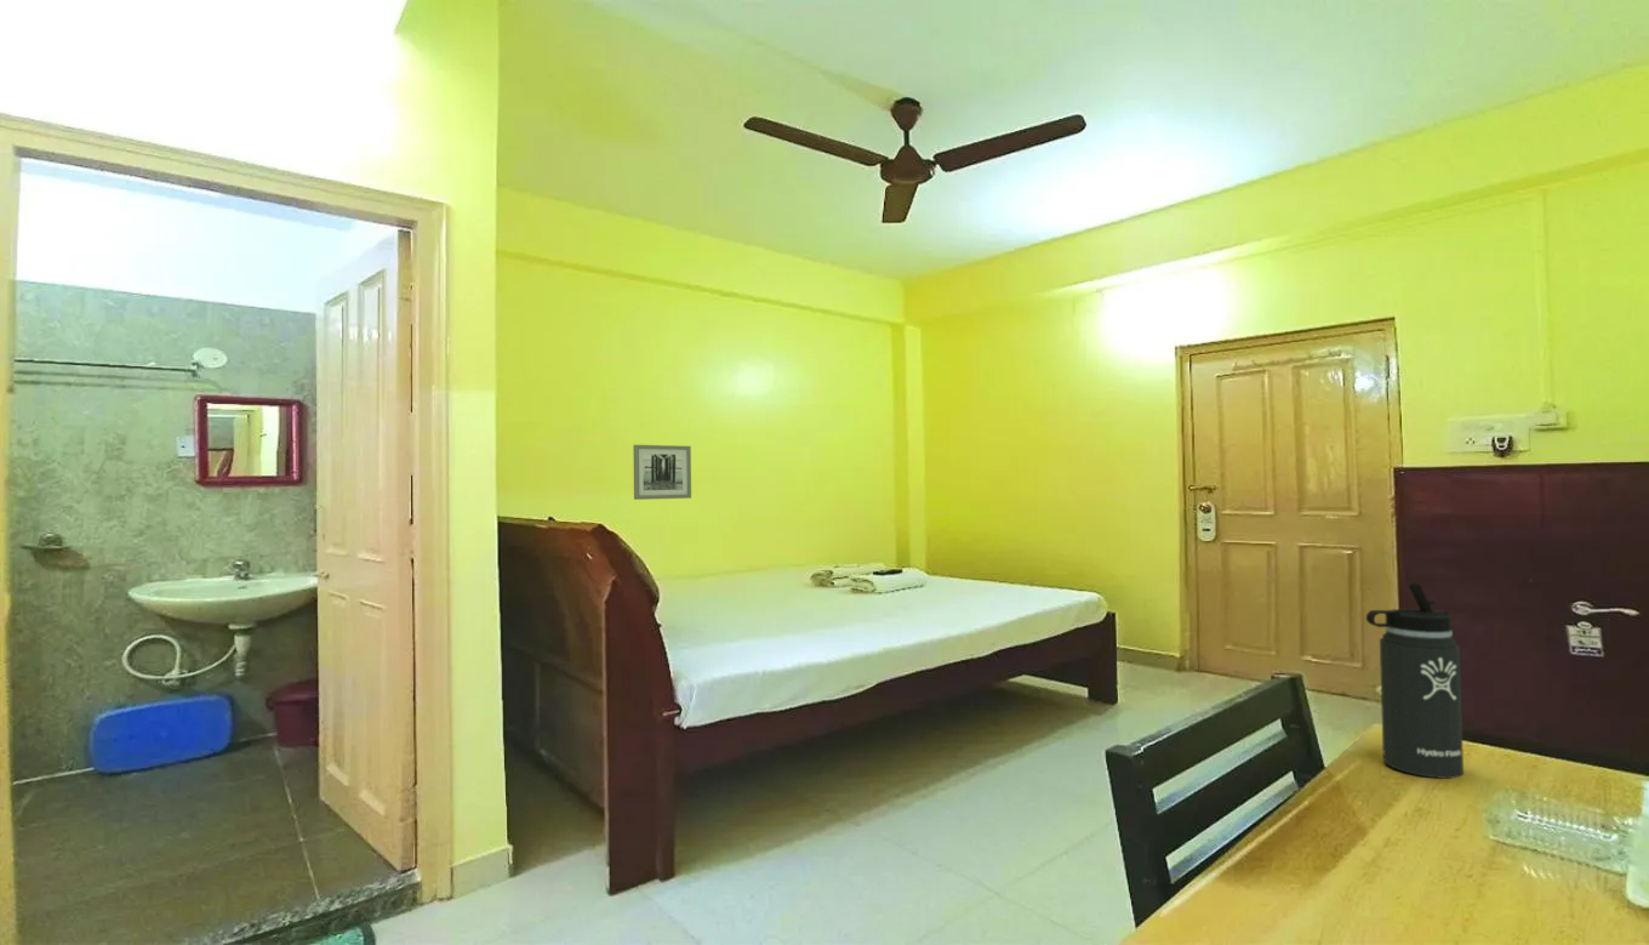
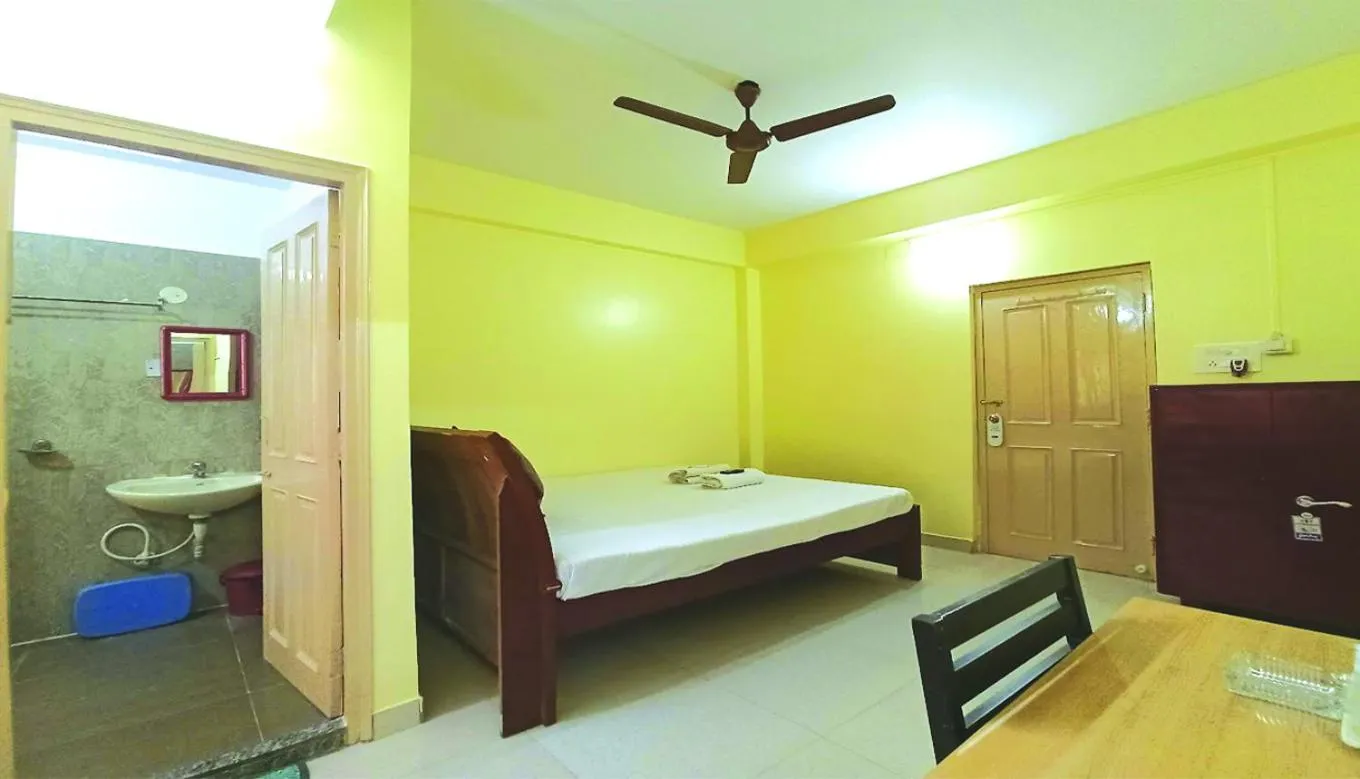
- thermos bottle [1365,582,1465,780]
- wall art [632,444,692,501]
